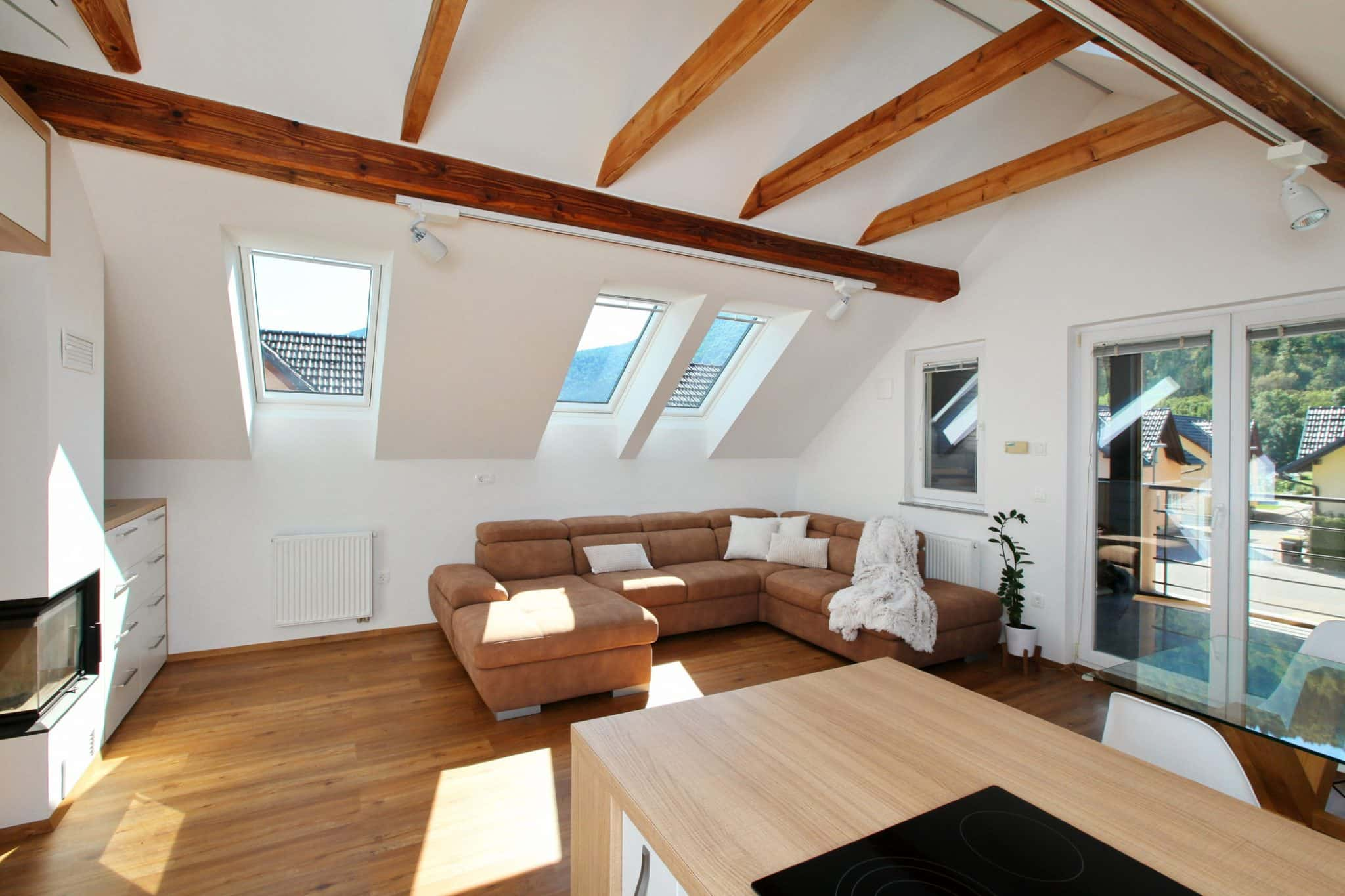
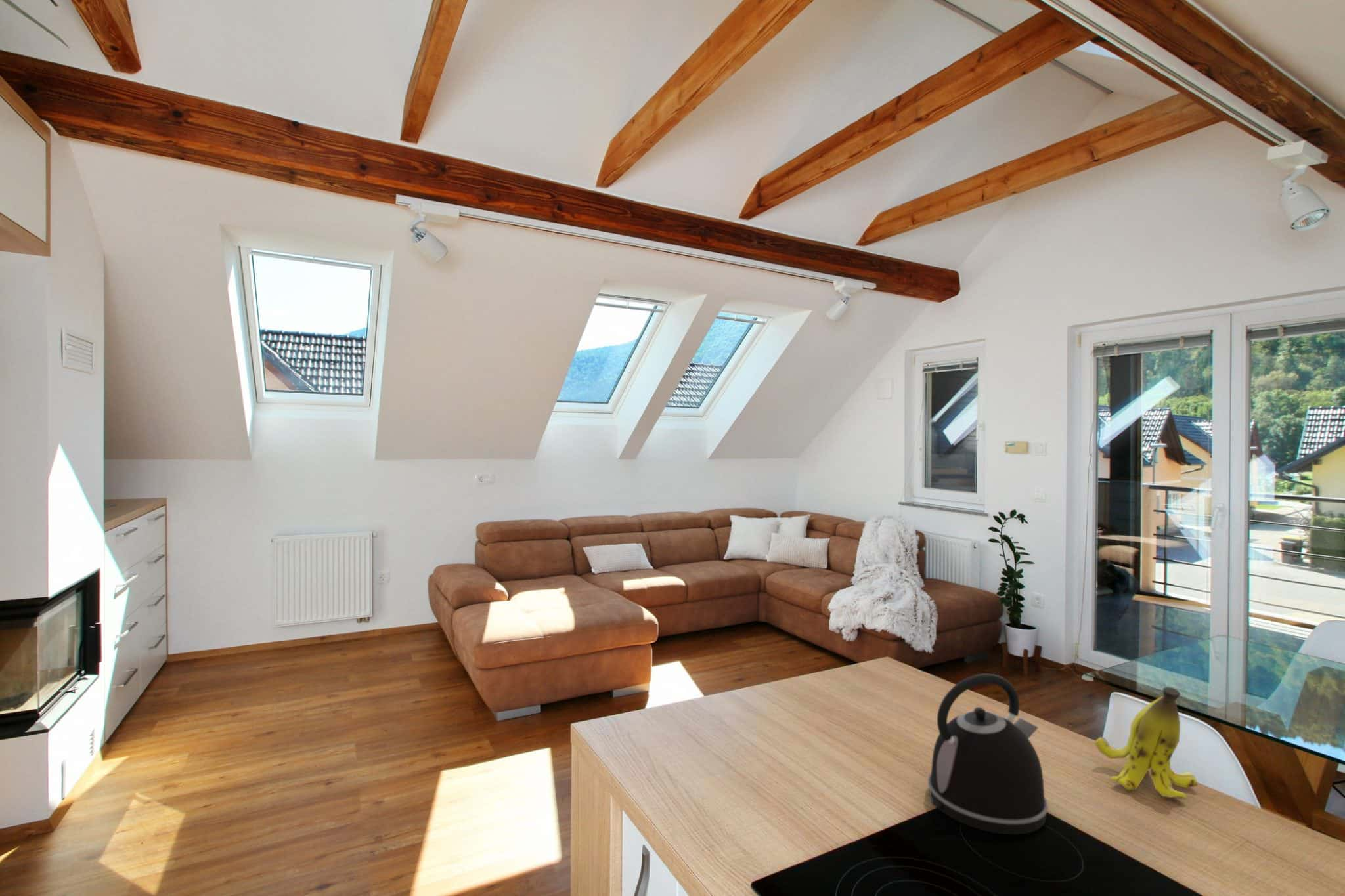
+ kettle [927,673,1049,835]
+ banana [1094,686,1199,800]
